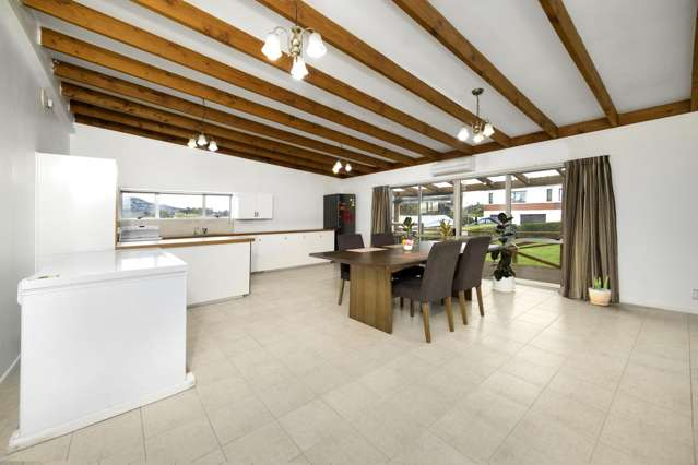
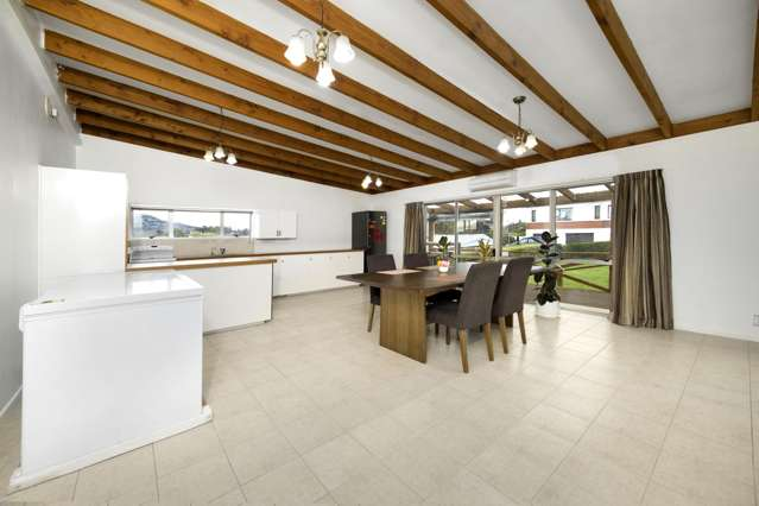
- potted plant [588,274,612,307]
